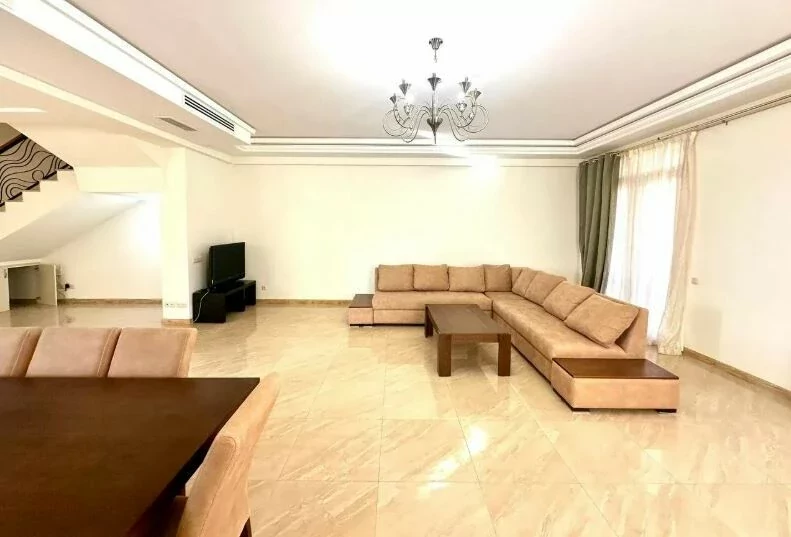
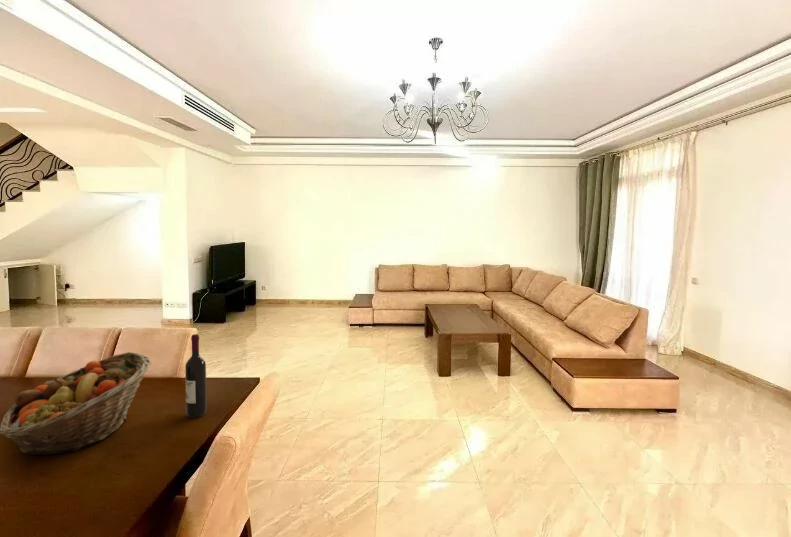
+ fruit basket [0,351,152,456]
+ wine bottle [184,333,207,419]
